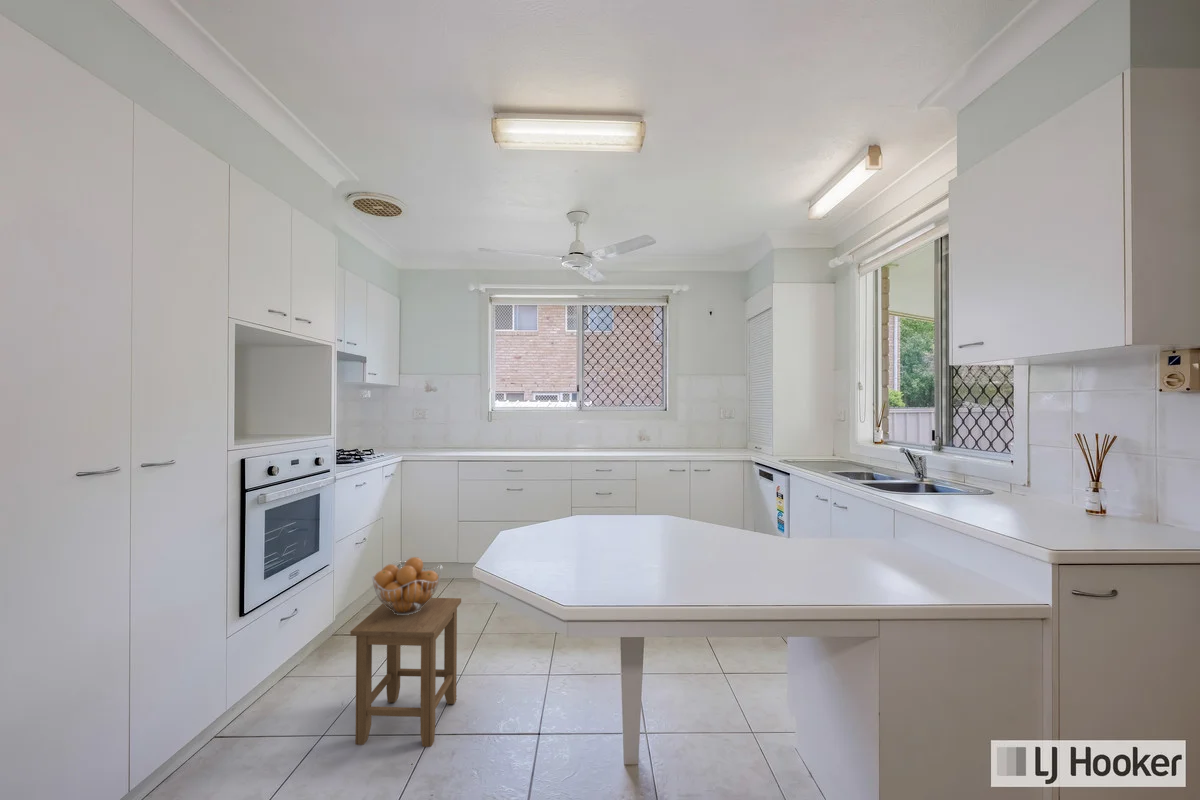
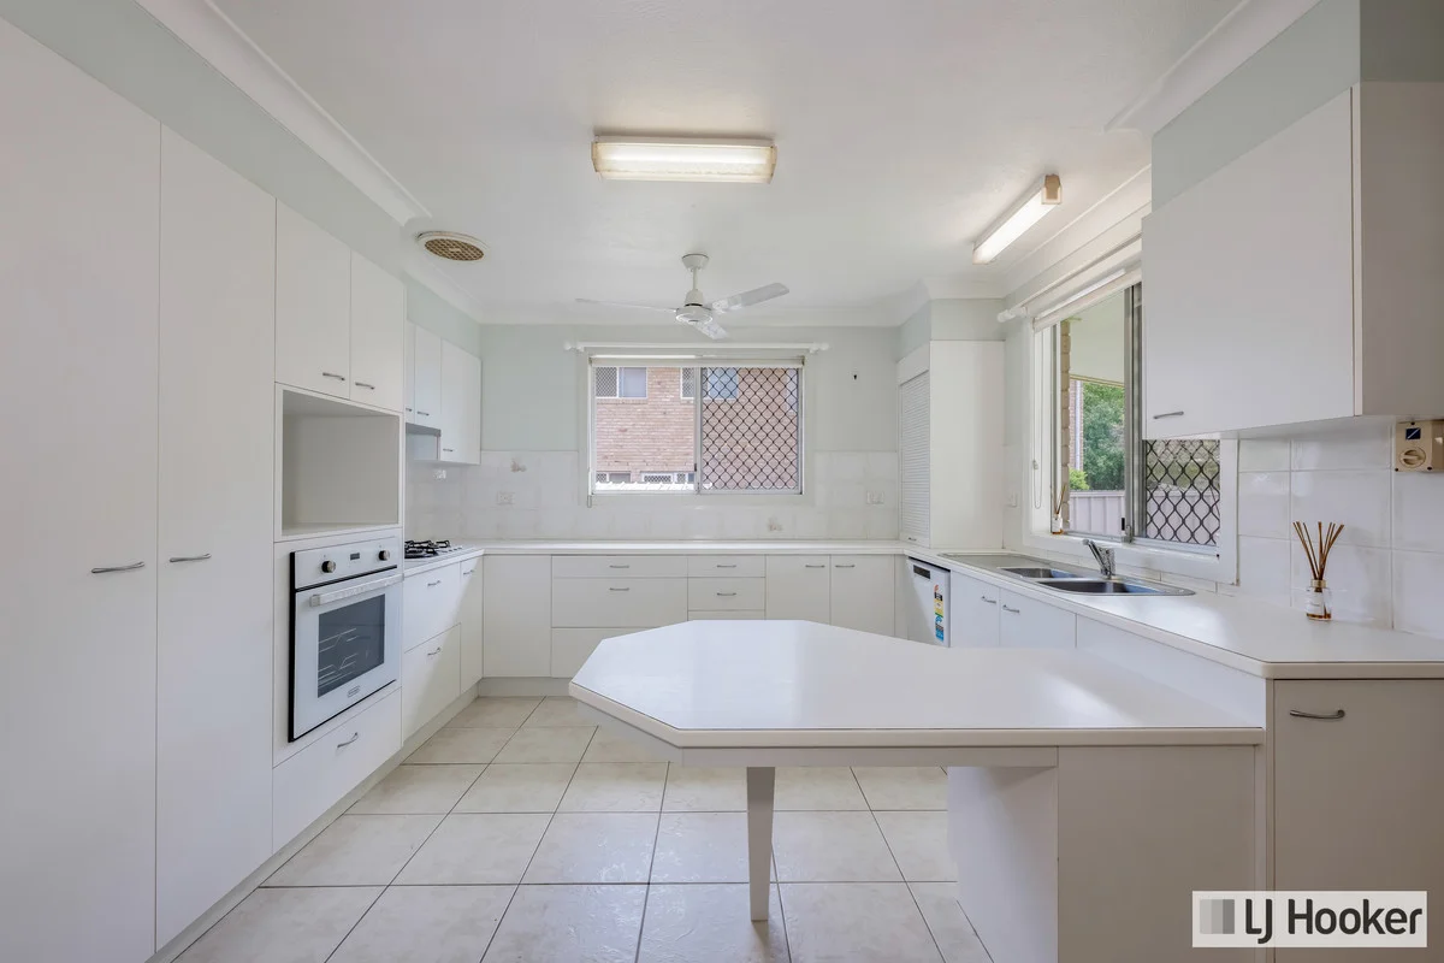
- stool [349,597,462,748]
- fruit basket [371,556,443,615]
